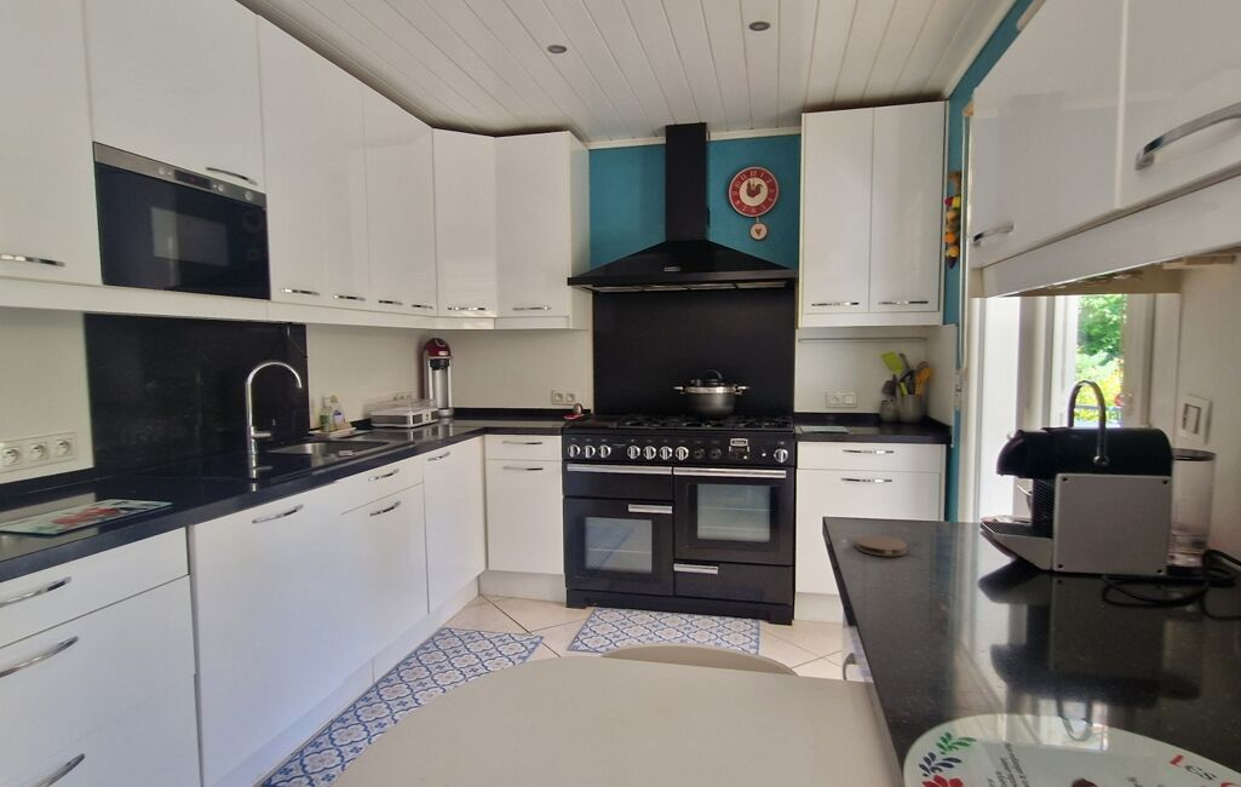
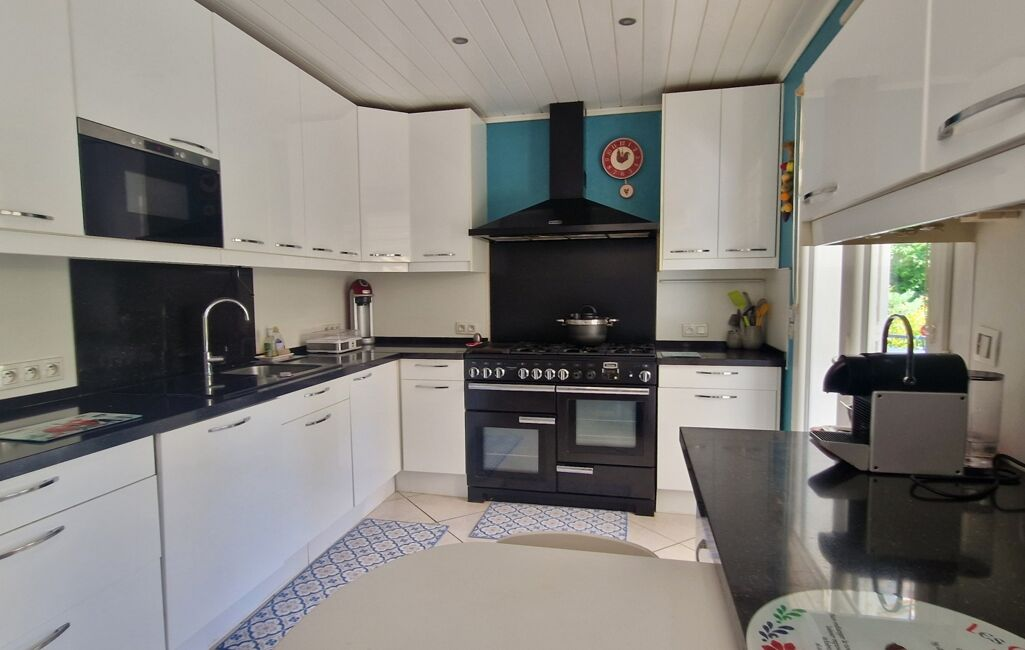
- coaster [855,534,908,557]
